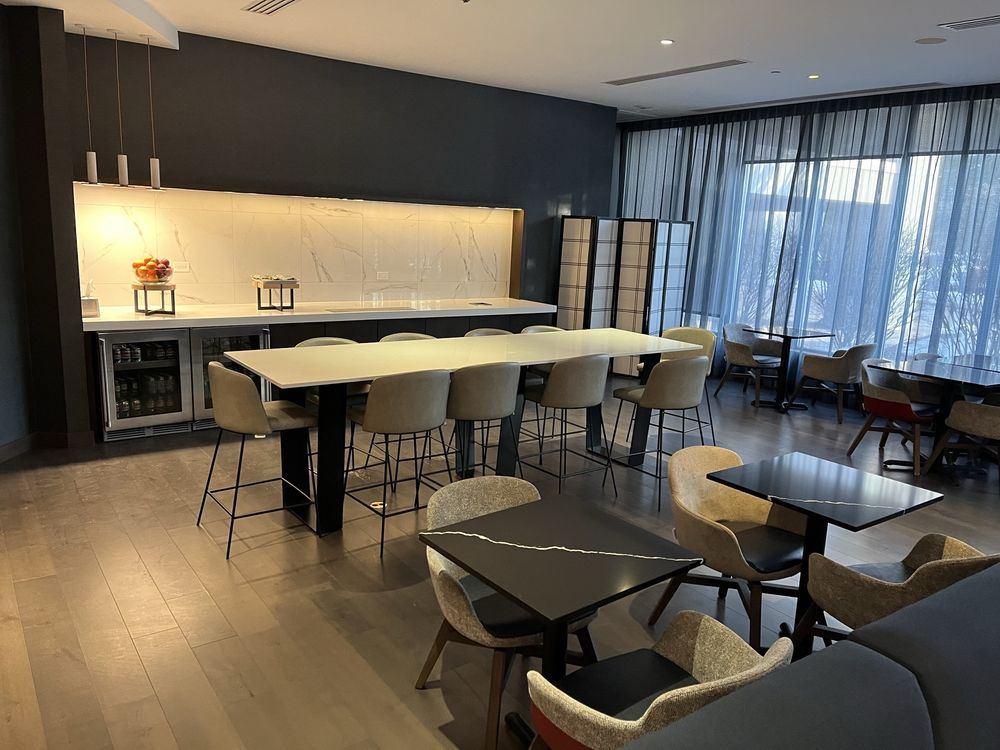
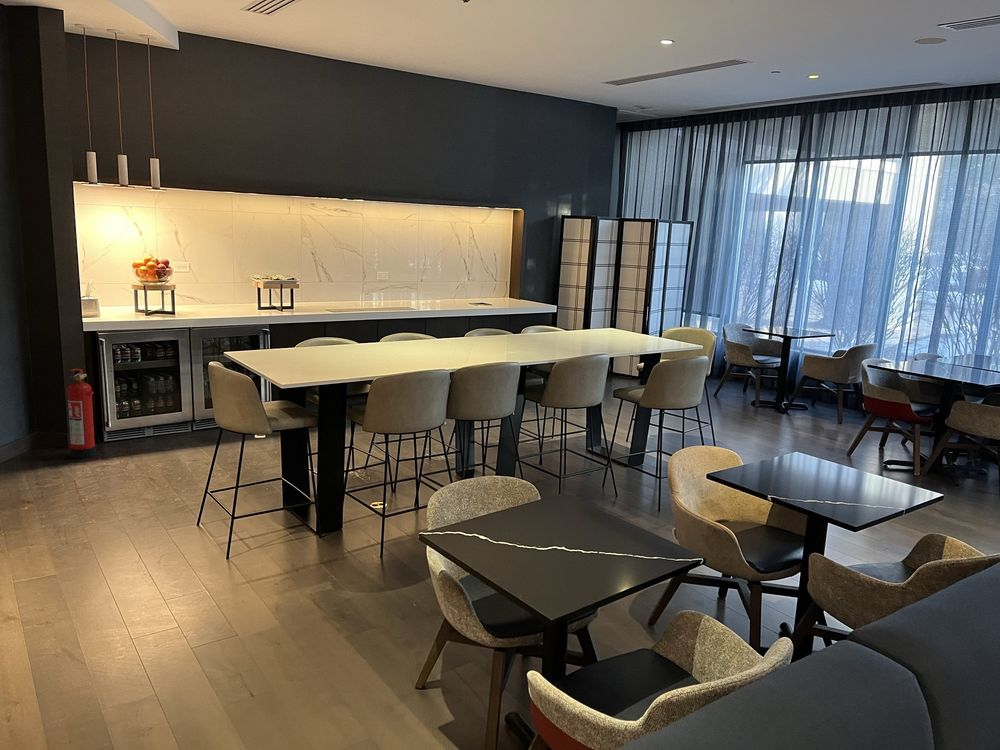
+ fire extinguisher [66,368,97,459]
